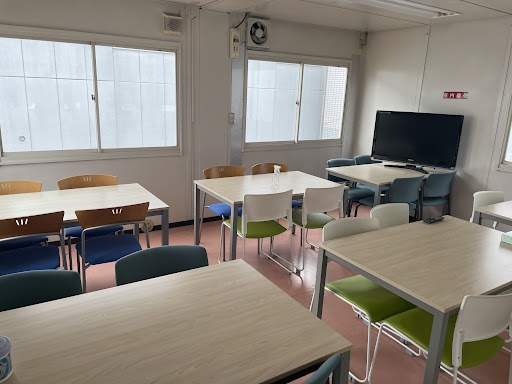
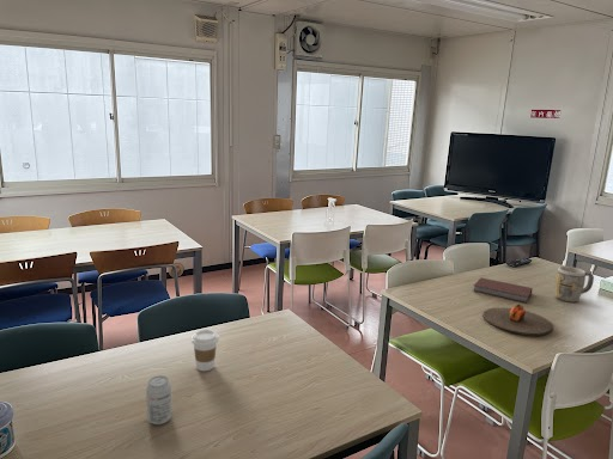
+ book [473,276,534,304]
+ plate [481,302,554,337]
+ coffee cup [190,329,220,372]
+ mug [553,265,595,304]
+ beverage can [145,374,172,426]
